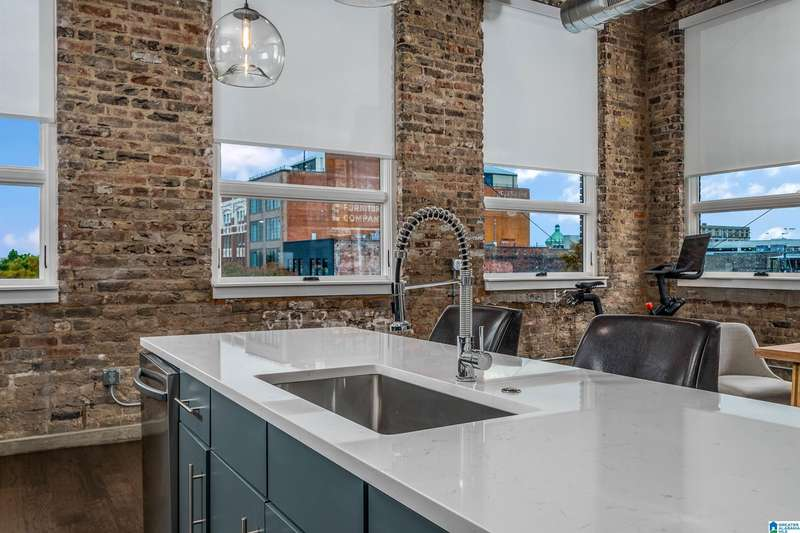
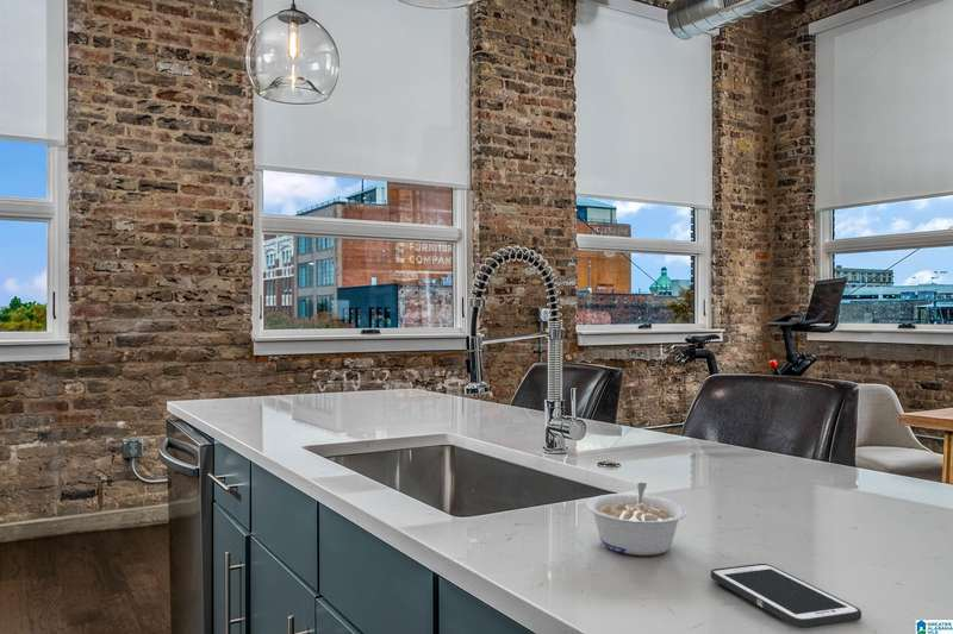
+ legume [585,482,687,557]
+ cell phone [710,563,862,629]
